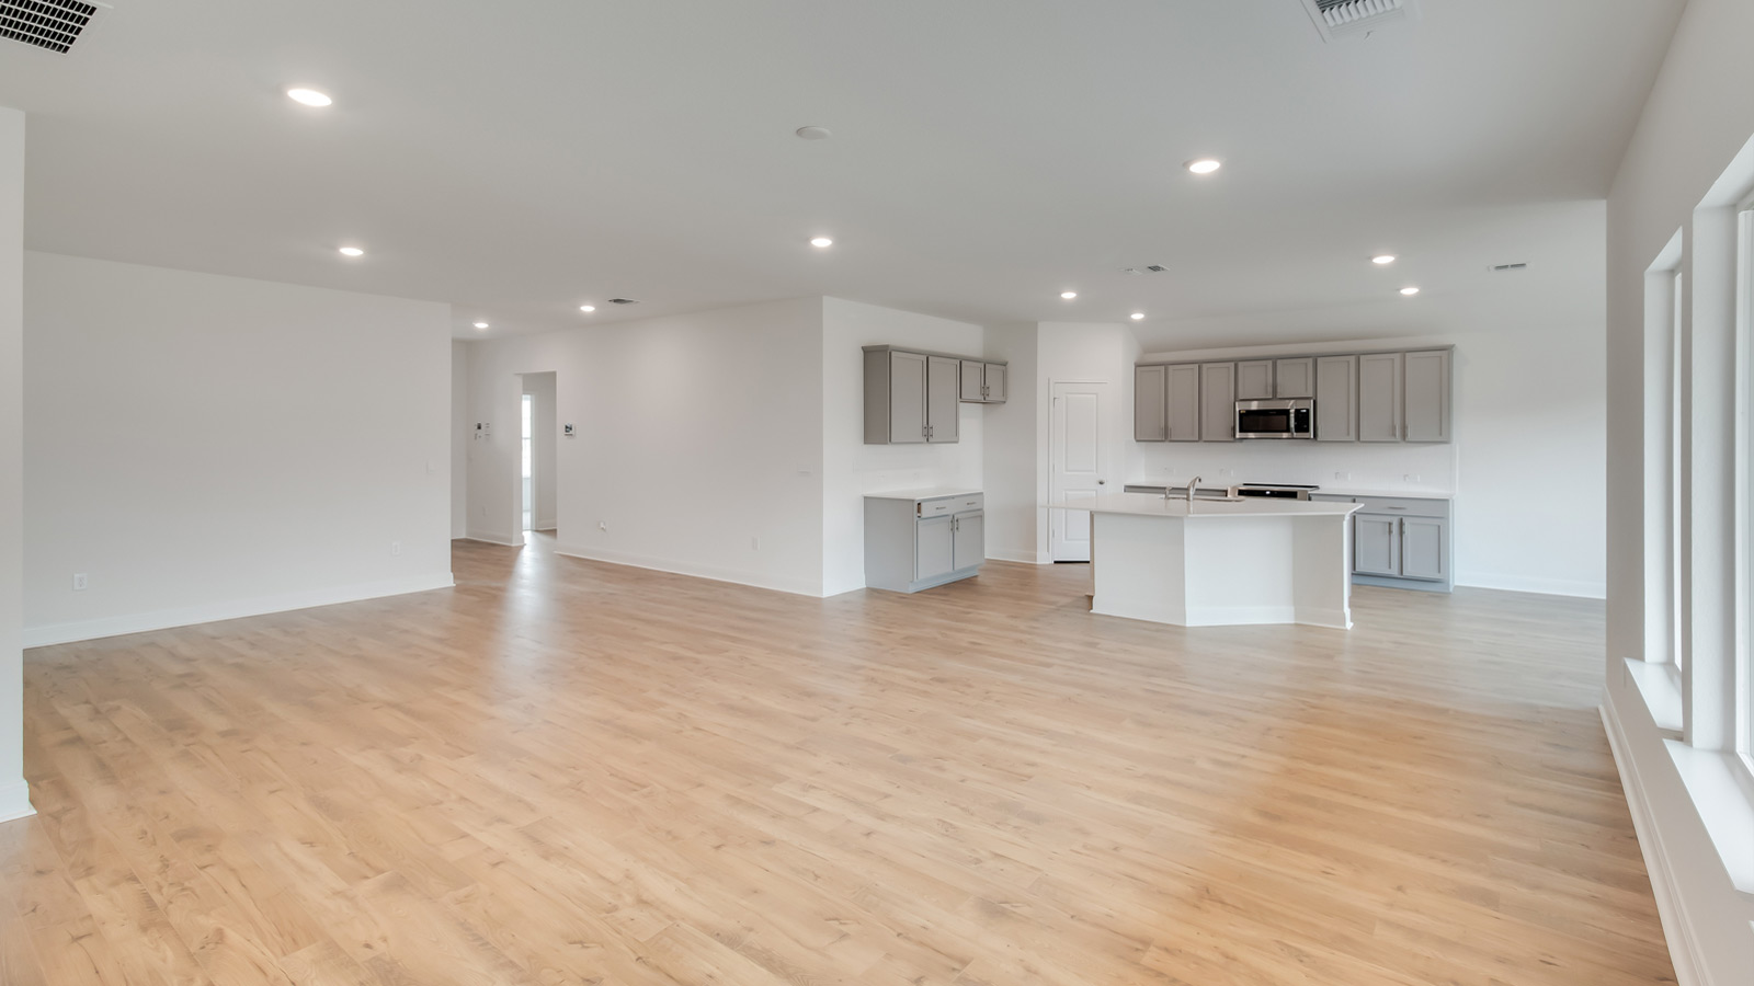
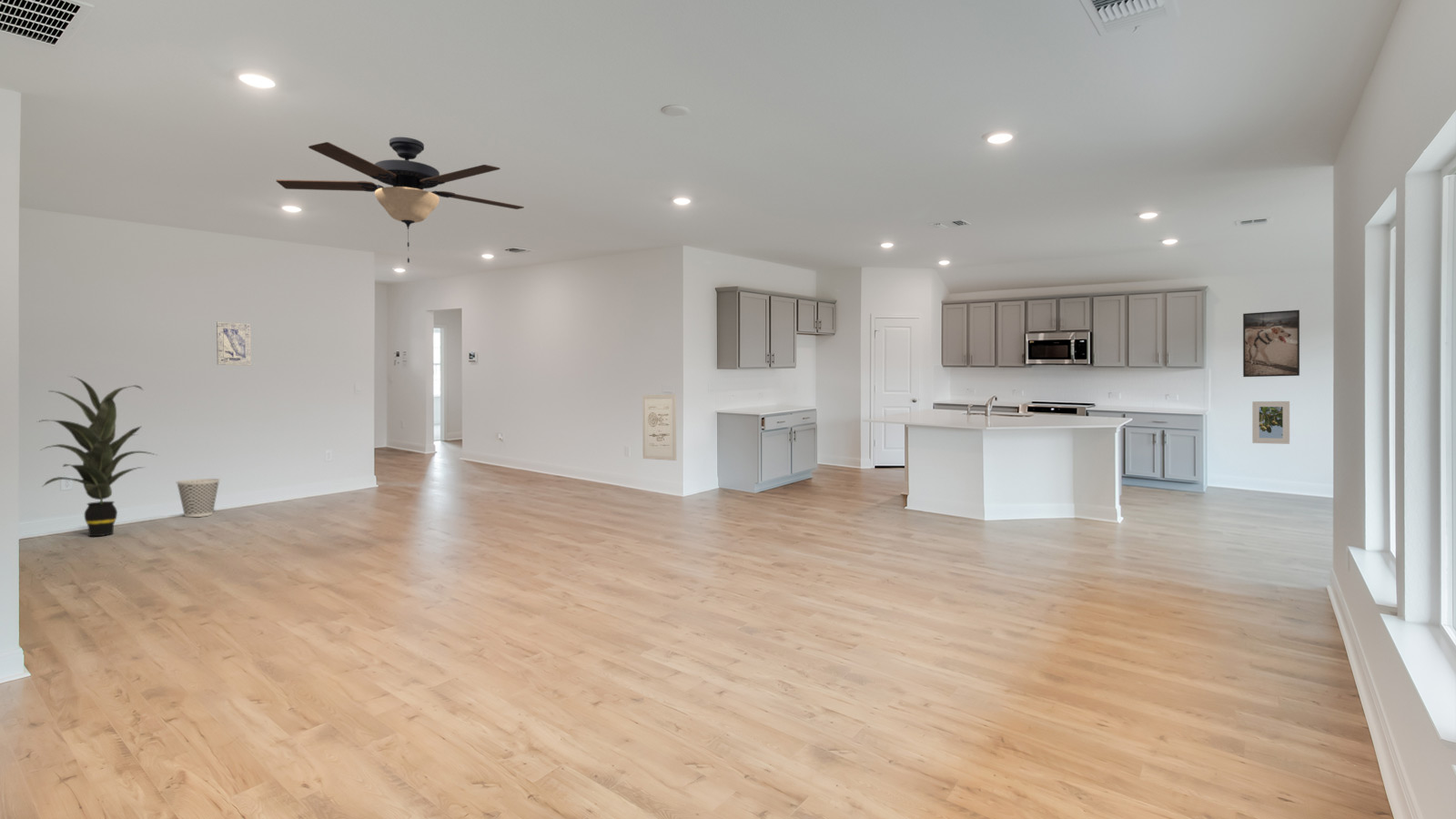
+ wall art [216,321,252,367]
+ wall art [642,393,677,461]
+ ceiling fan [275,136,525,264]
+ indoor plant [36,375,157,537]
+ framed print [1242,309,1300,378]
+ wastebasket [176,478,221,518]
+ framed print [1251,400,1290,445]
